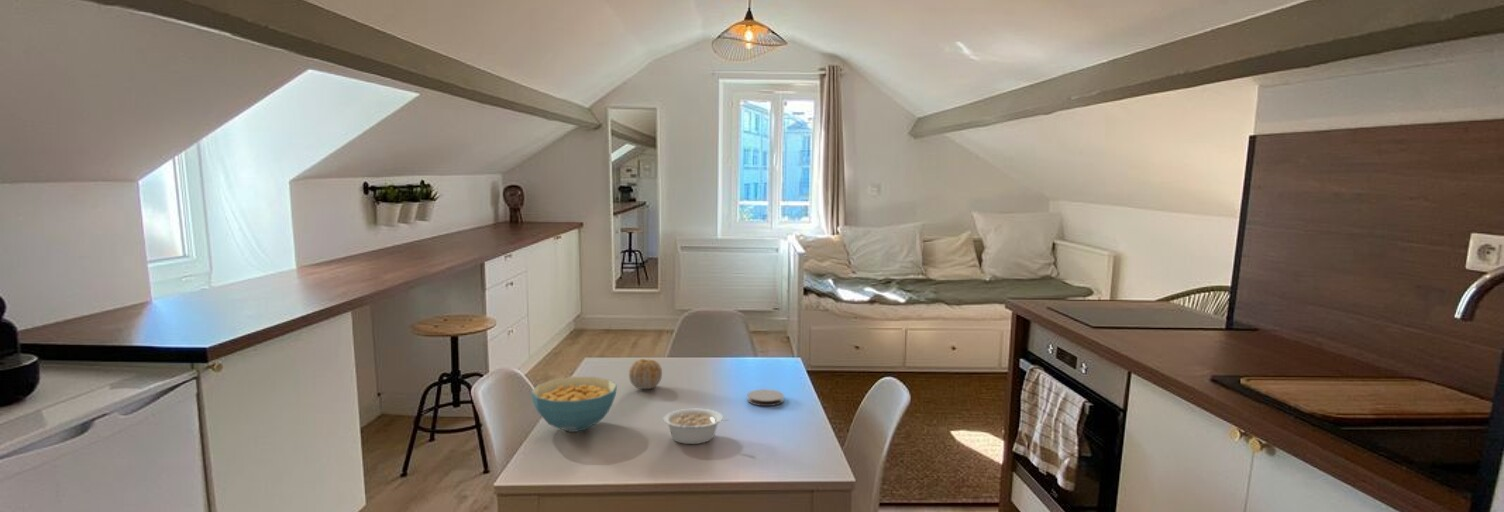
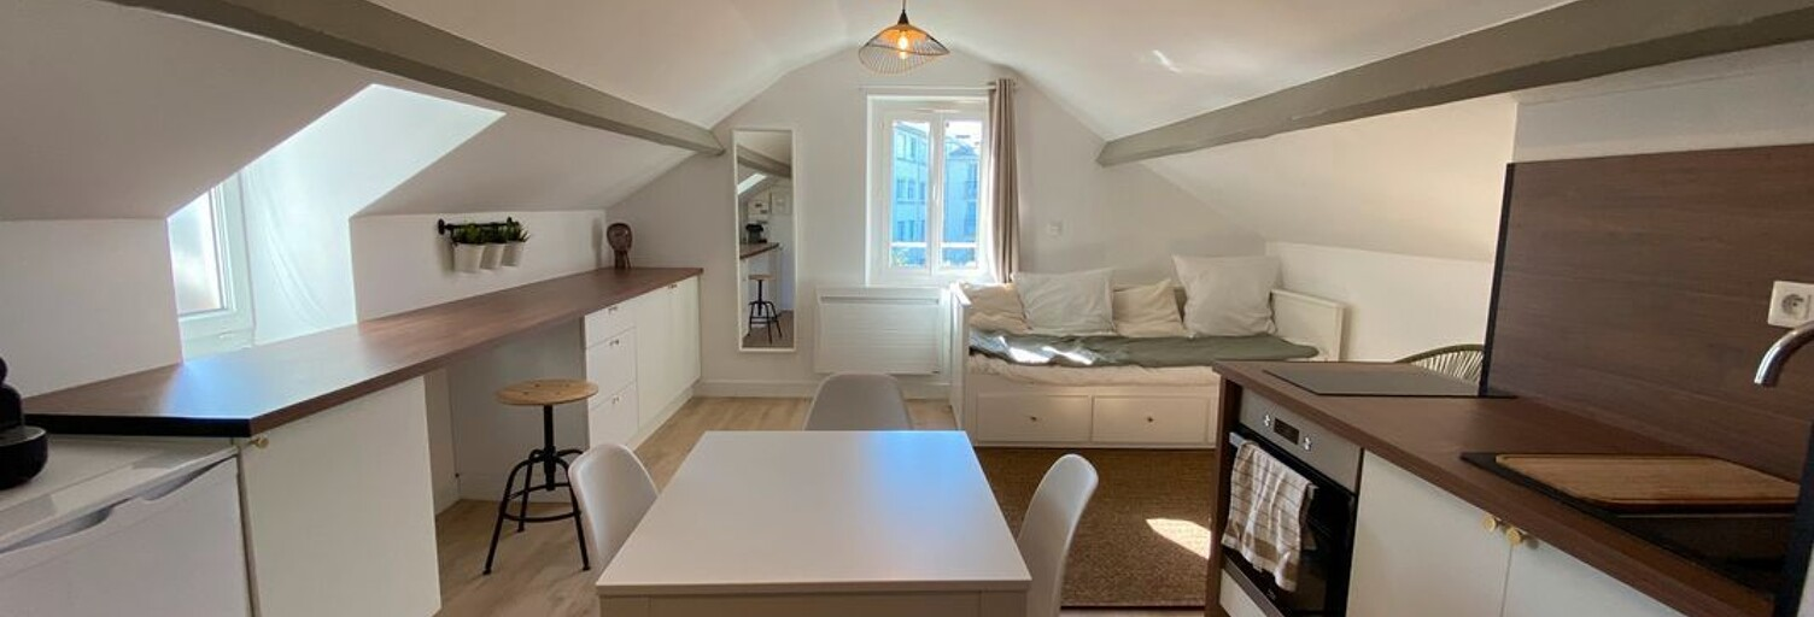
- coaster [746,388,785,407]
- fruit [628,358,663,390]
- cereal bowl [530,376,618,433]
- legume [662,408,731,445]
